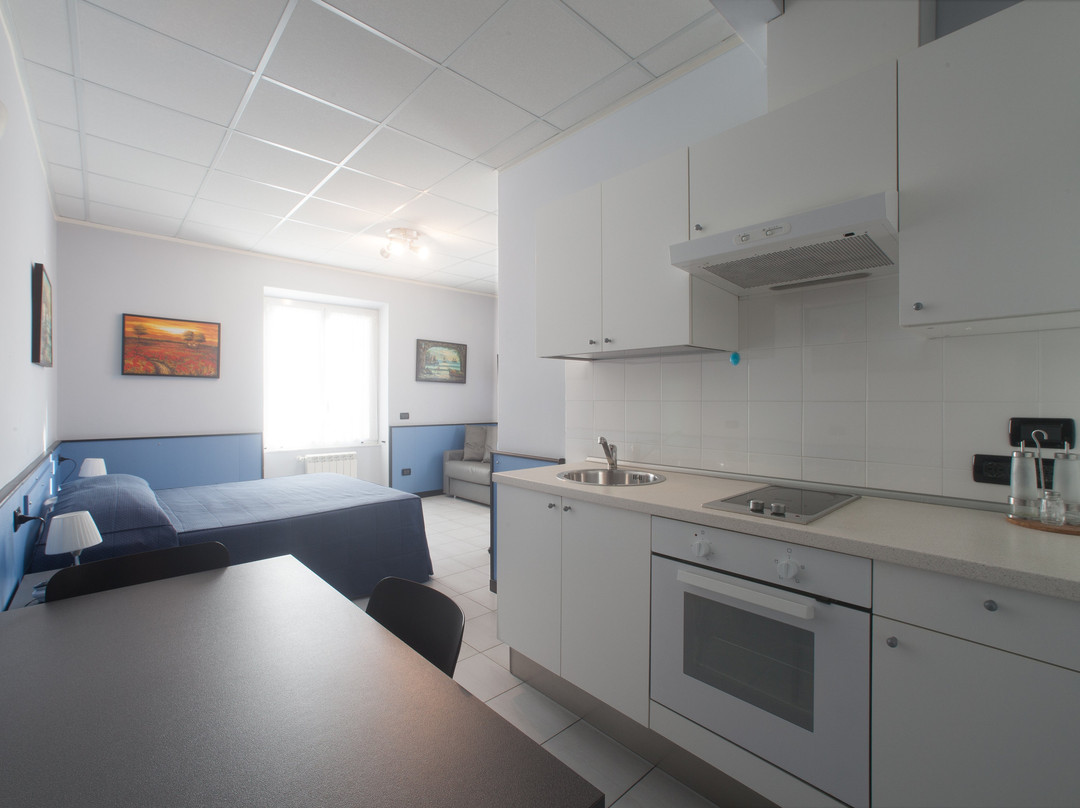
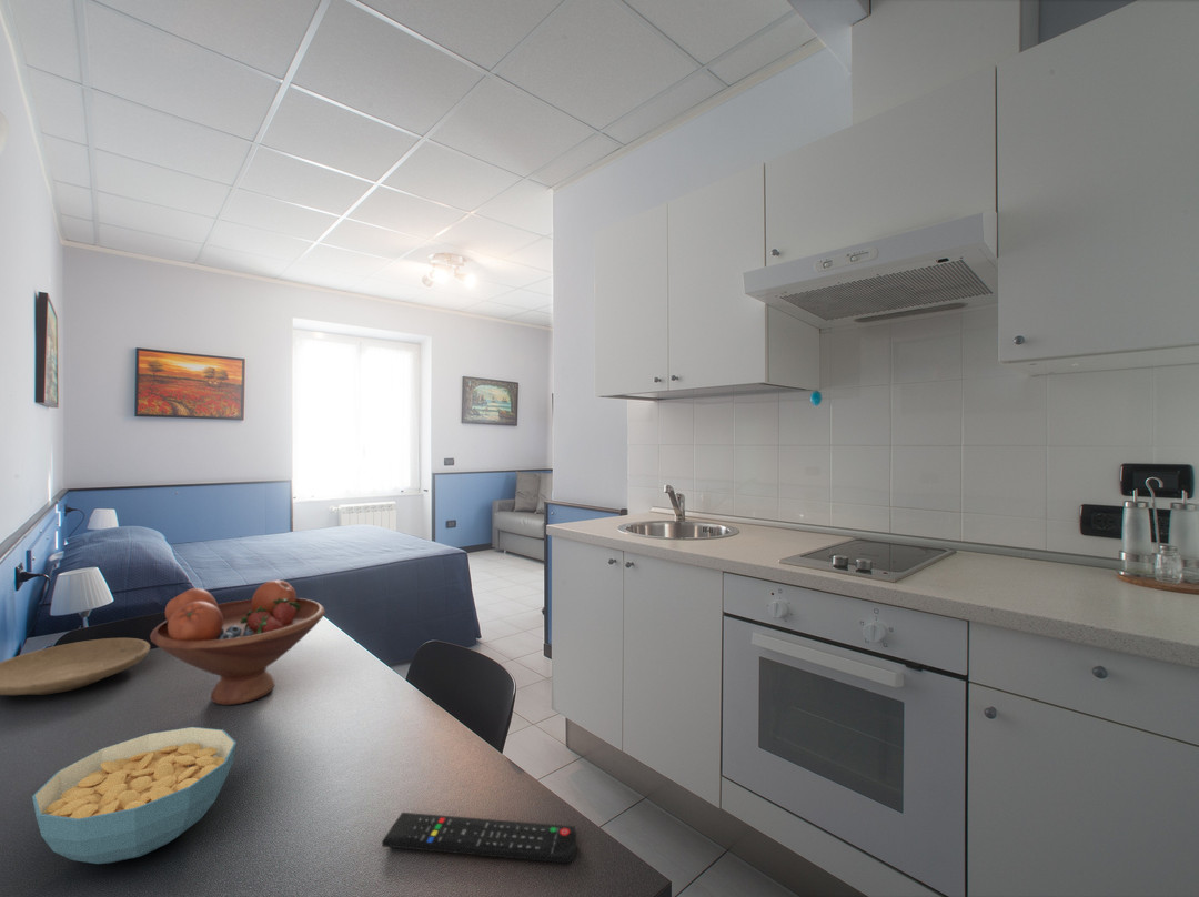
+ fruit bowl [149,579,326,706]
+ remote control [381,812,577,864]
+ cereal bowl [31,726,238,865]
+ plate [0,637,151,696]
